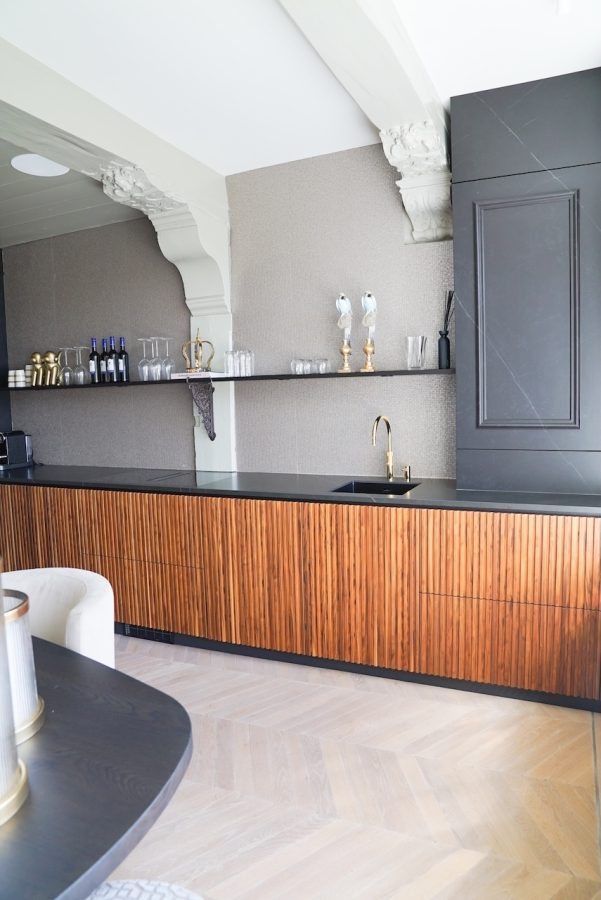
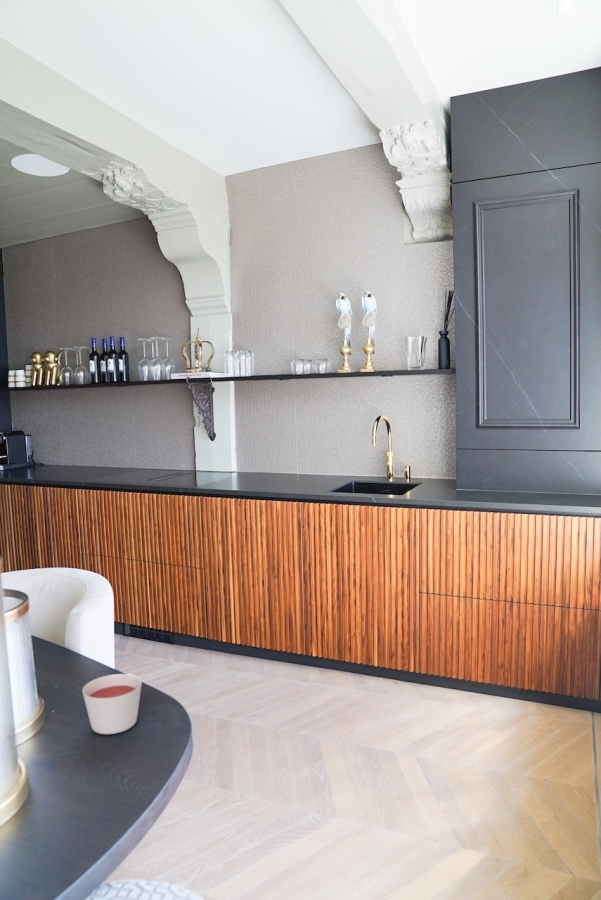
+ candle [81,673,143,735]
